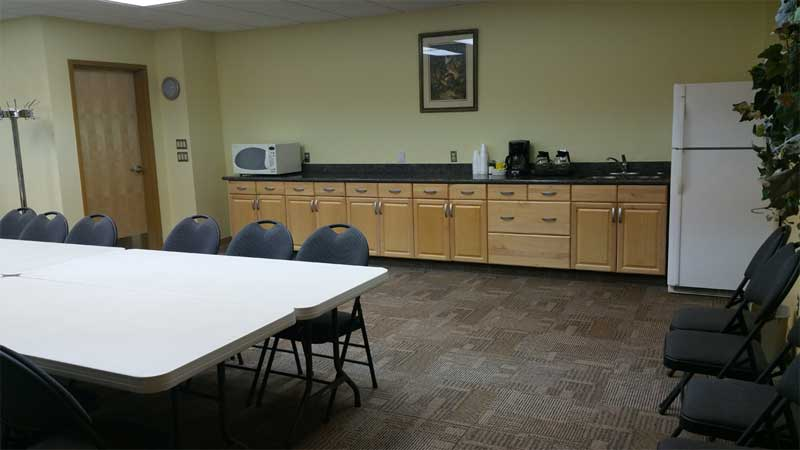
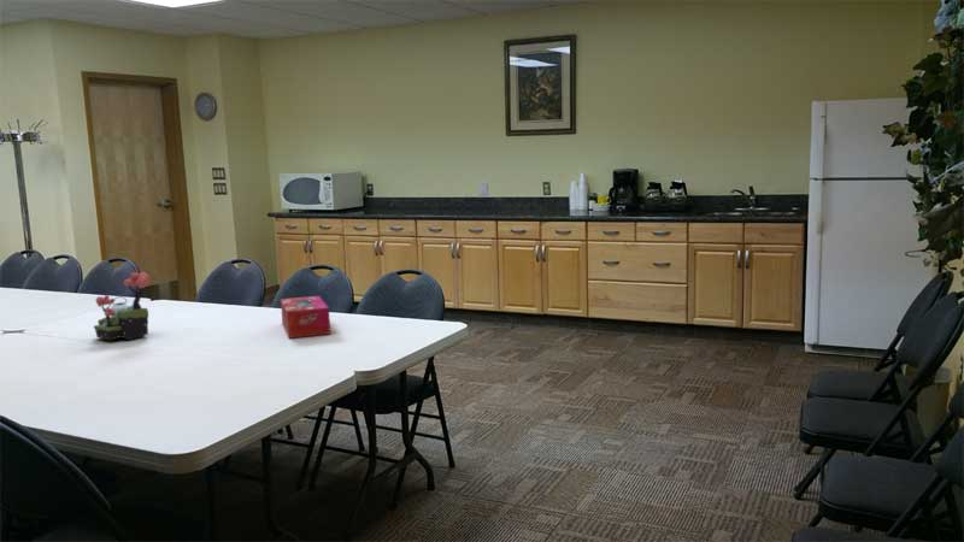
+ tissue box [280,295,331,340]
+ plant [93,271,151,341]
